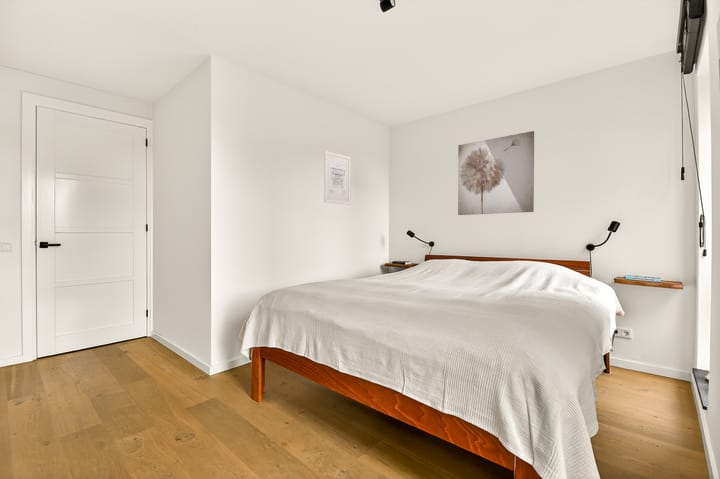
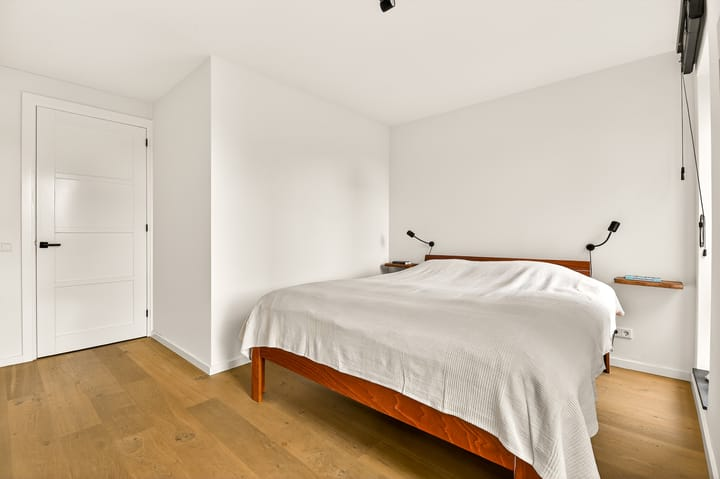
- wall art [323,150,352,206]
- wall art [457,130,535,216]
